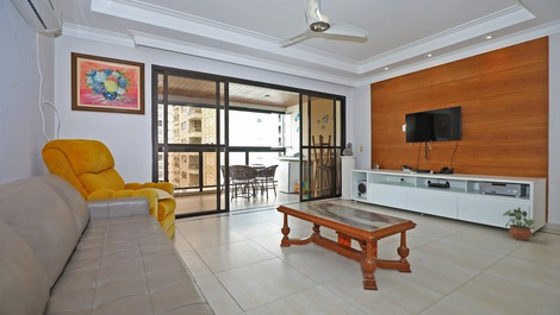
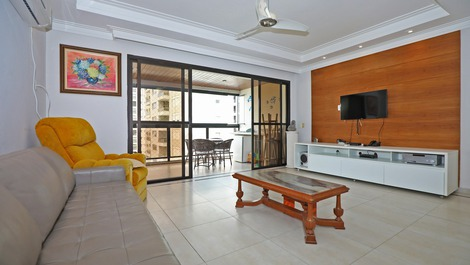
- potted plant [500,207,536,241]
